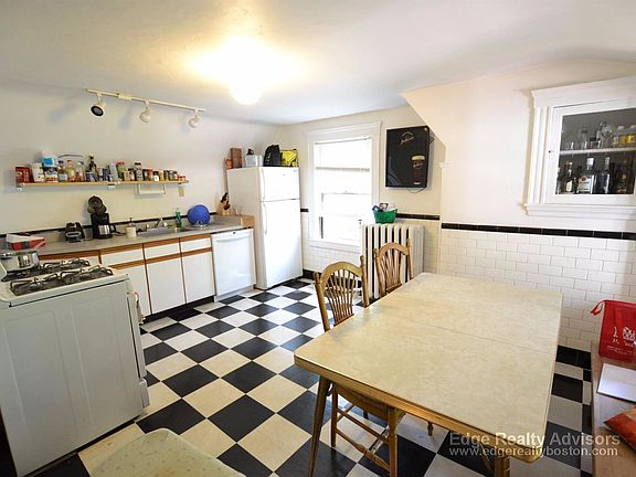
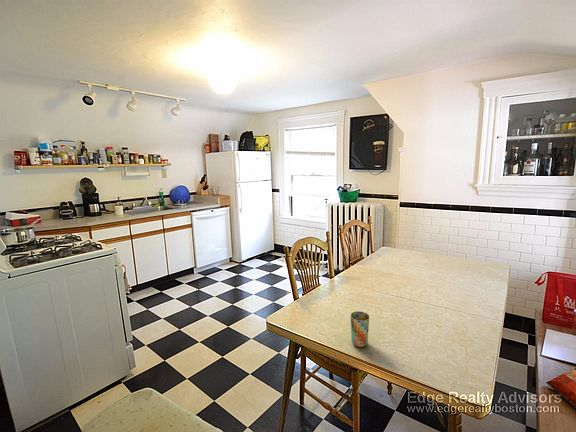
+ cup [350,310,370,348]
